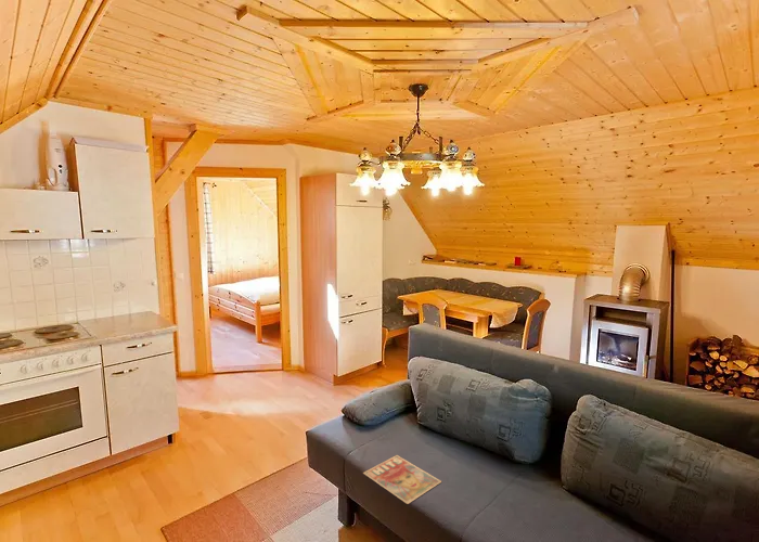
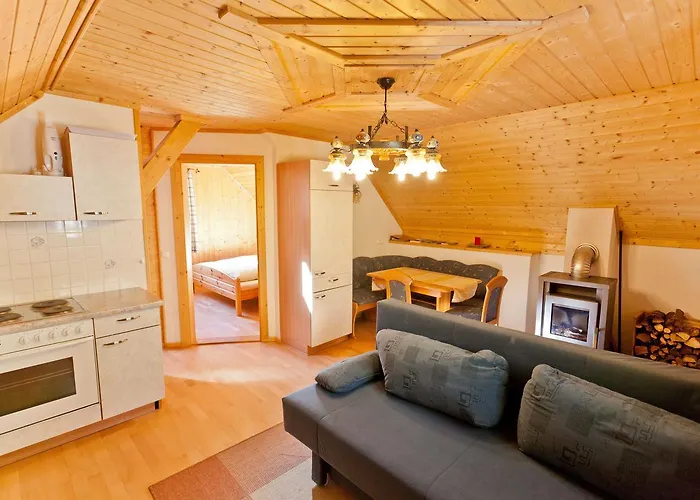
- magazine [362,454,442,505]
